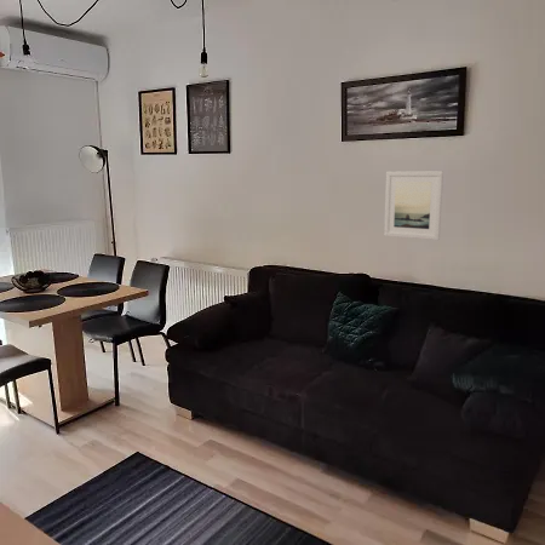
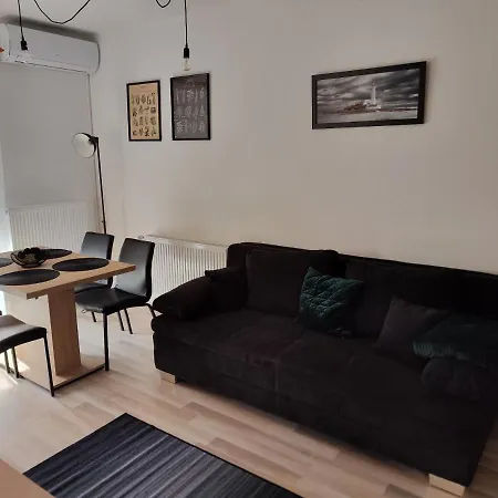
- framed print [383,170,444,241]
